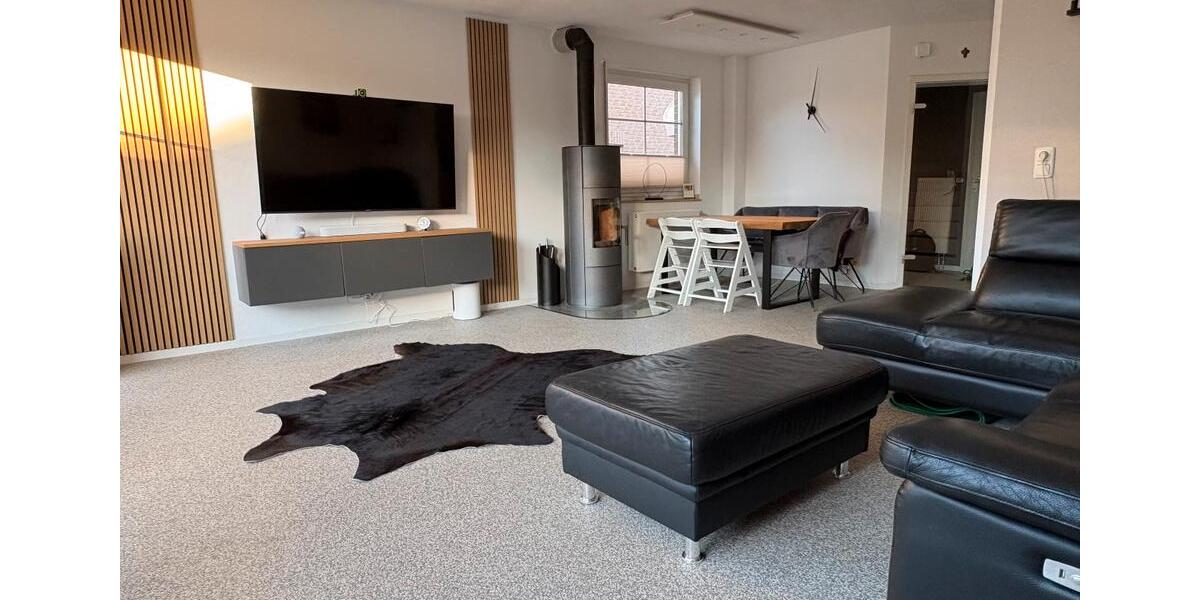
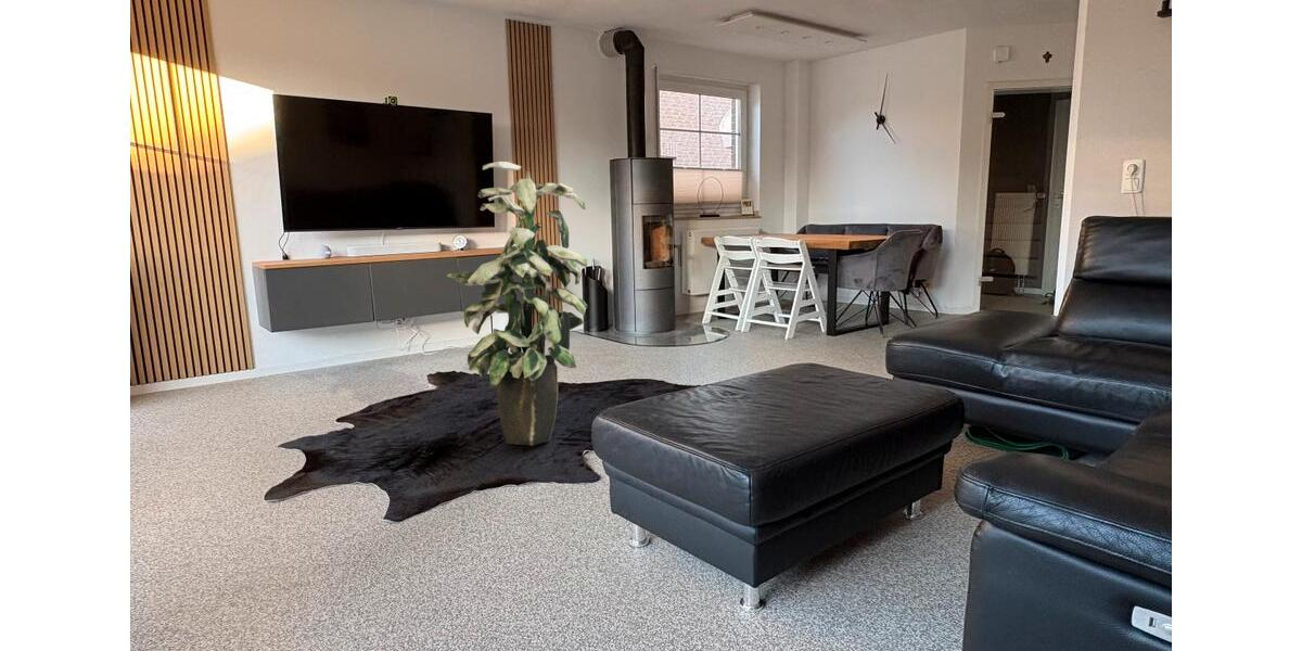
+ indoor plant [446,161,589,446]
